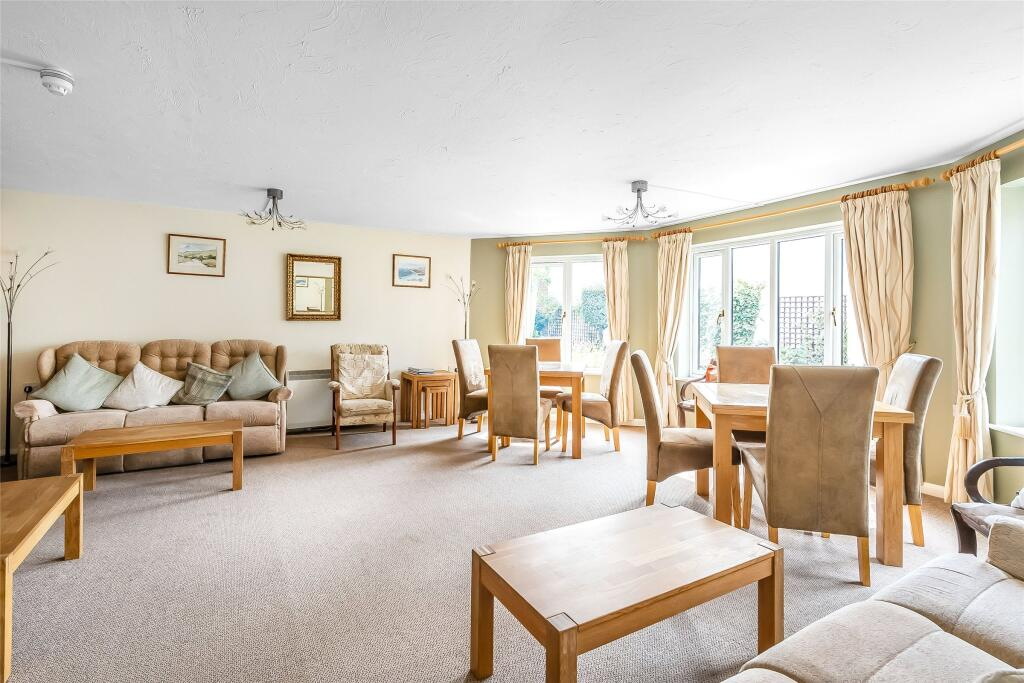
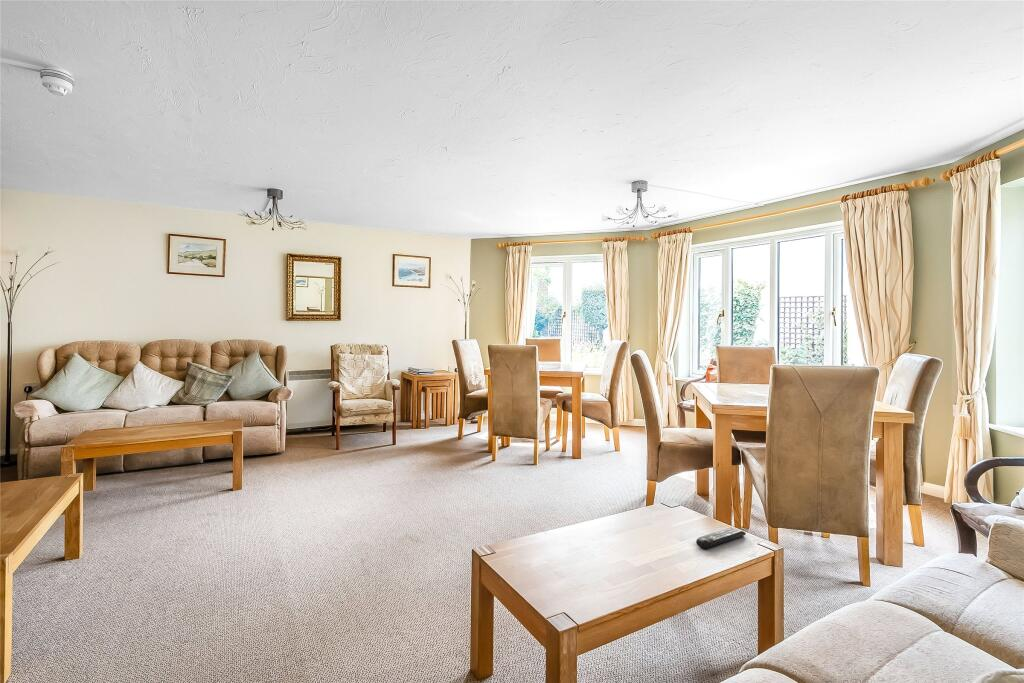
+ remote control [695,526,747,550]
